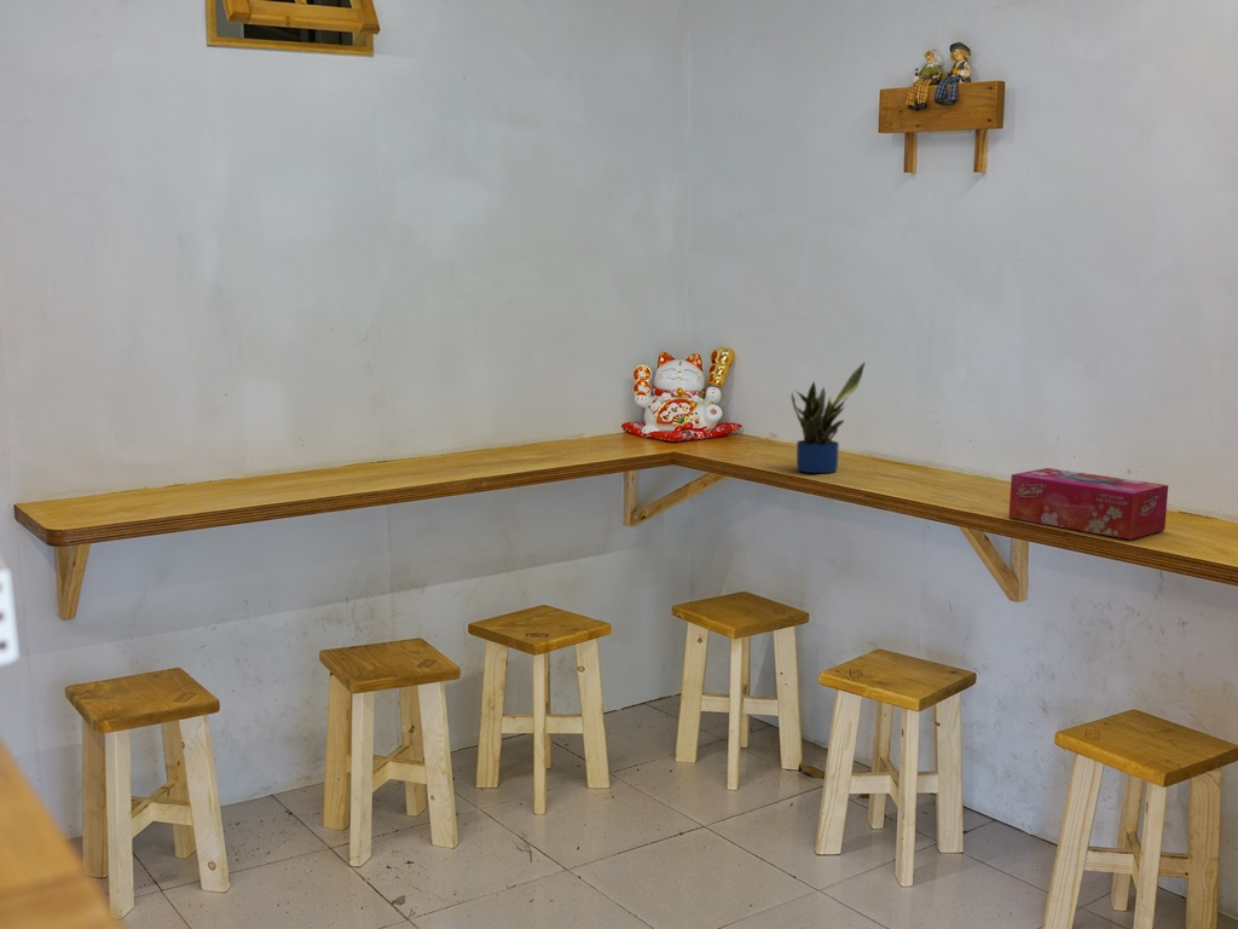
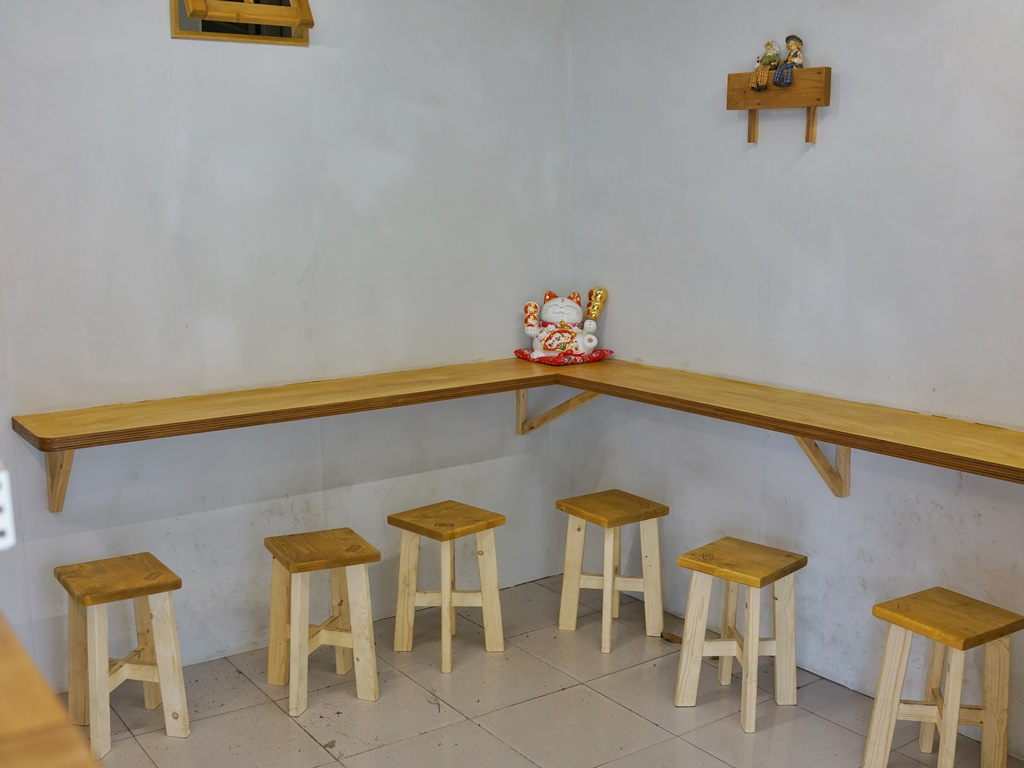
- tissue box [1008,467,1169,541]
- potted plant [791,360,867,474]
